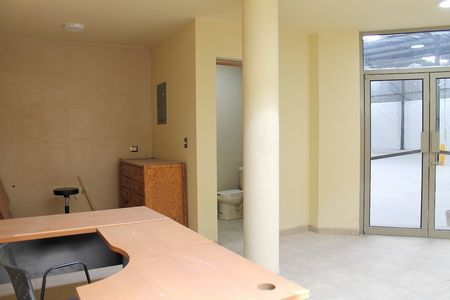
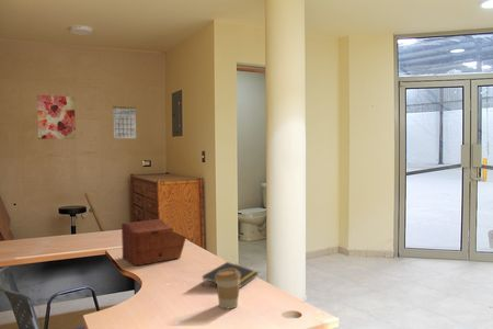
+ notepad [202,261,260,290]
+ sewing box [121,218,187,266]
+ calendar [112,98,137,139]
+ coffee cup [216,269,240,310]
+ wall art [36,94,77,140]
